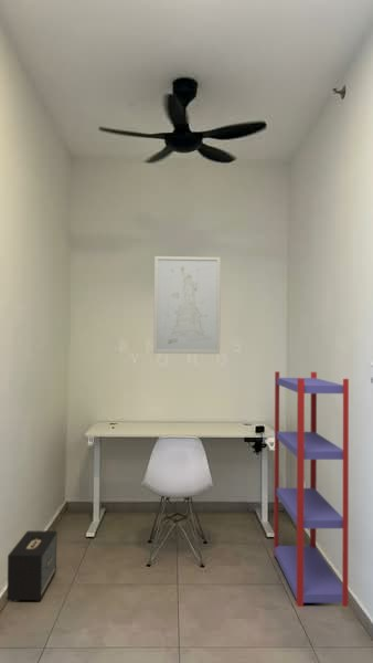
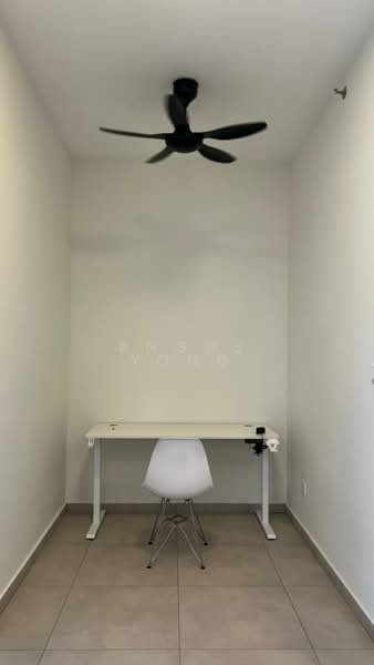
- shelving unit [273,370,350,608]
- wall art [152,255,222,355]
- speaker [6,530,57,602]
